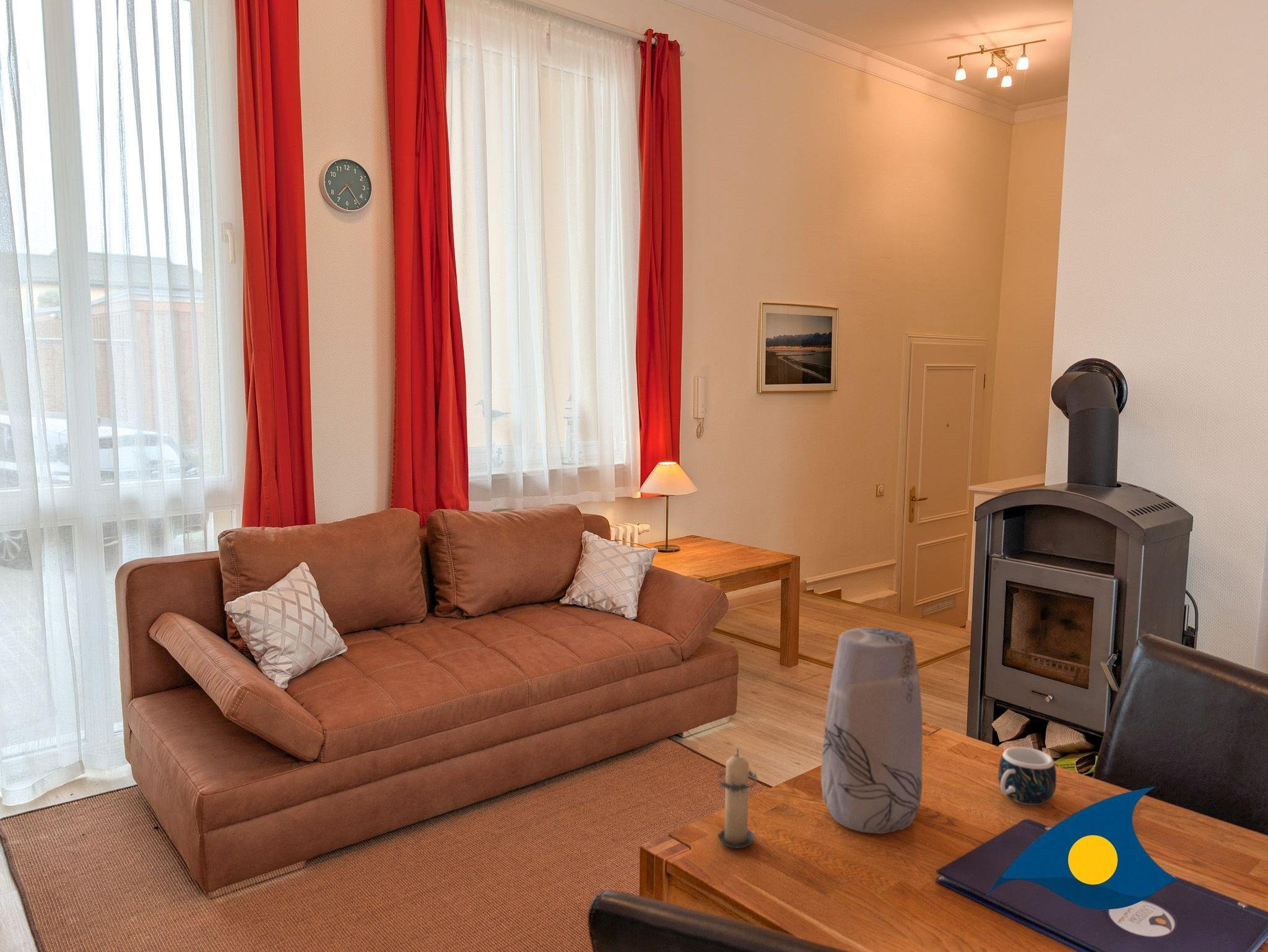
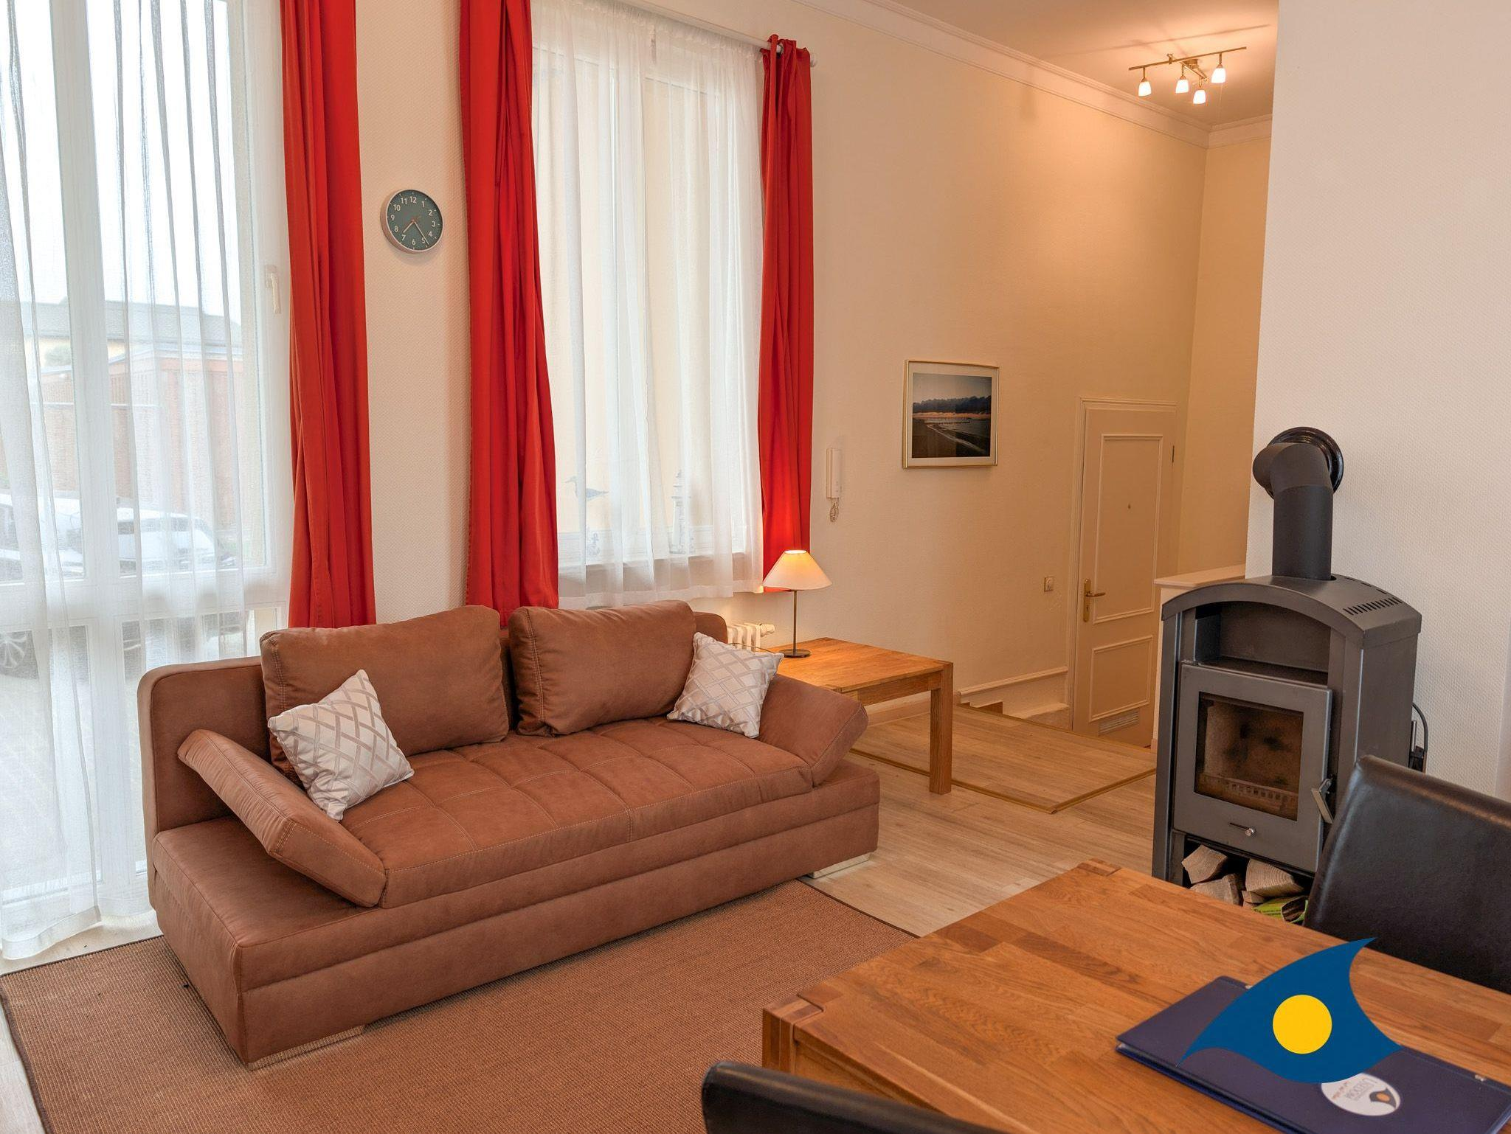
- candle [714,748,758,849]
- vase [820,627,923,834]
- mug [997,746,1057,806]
